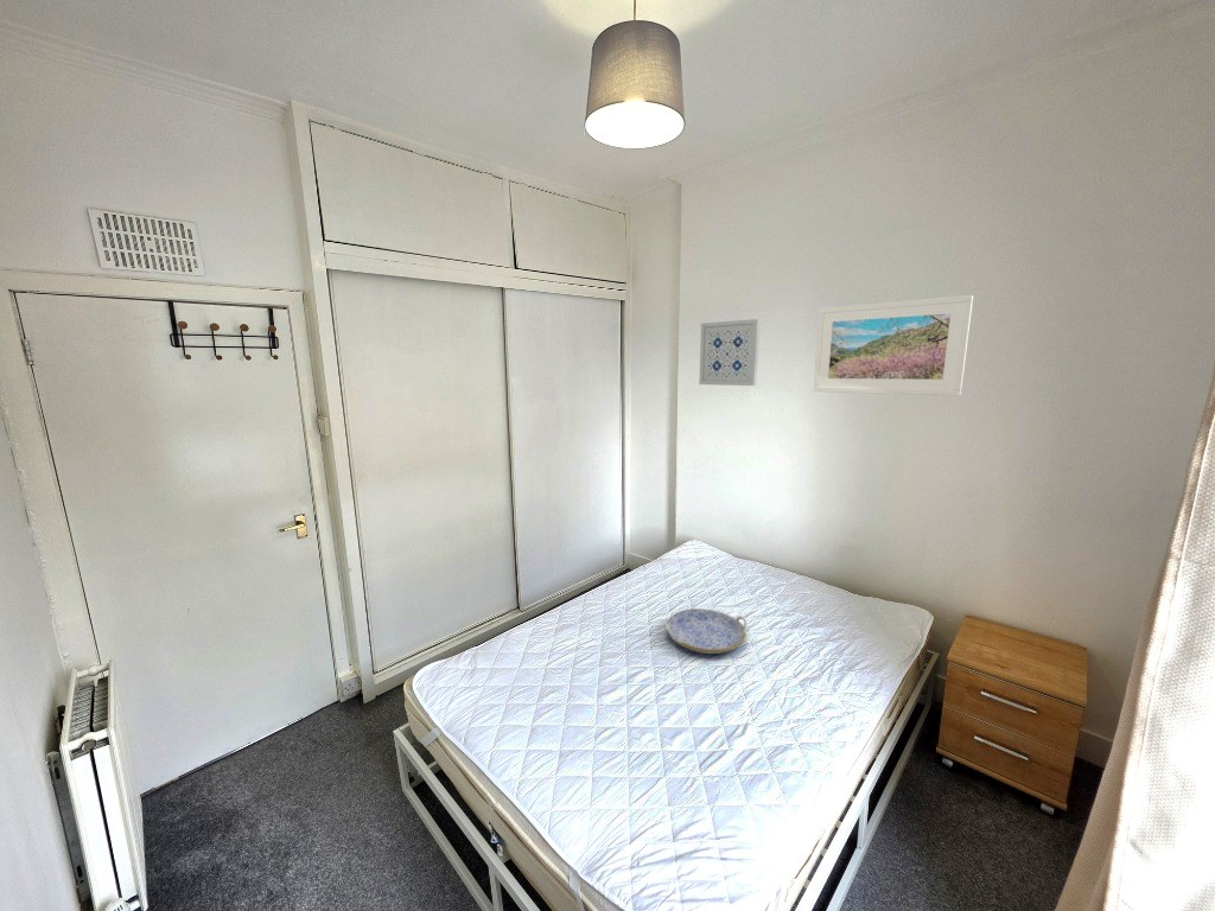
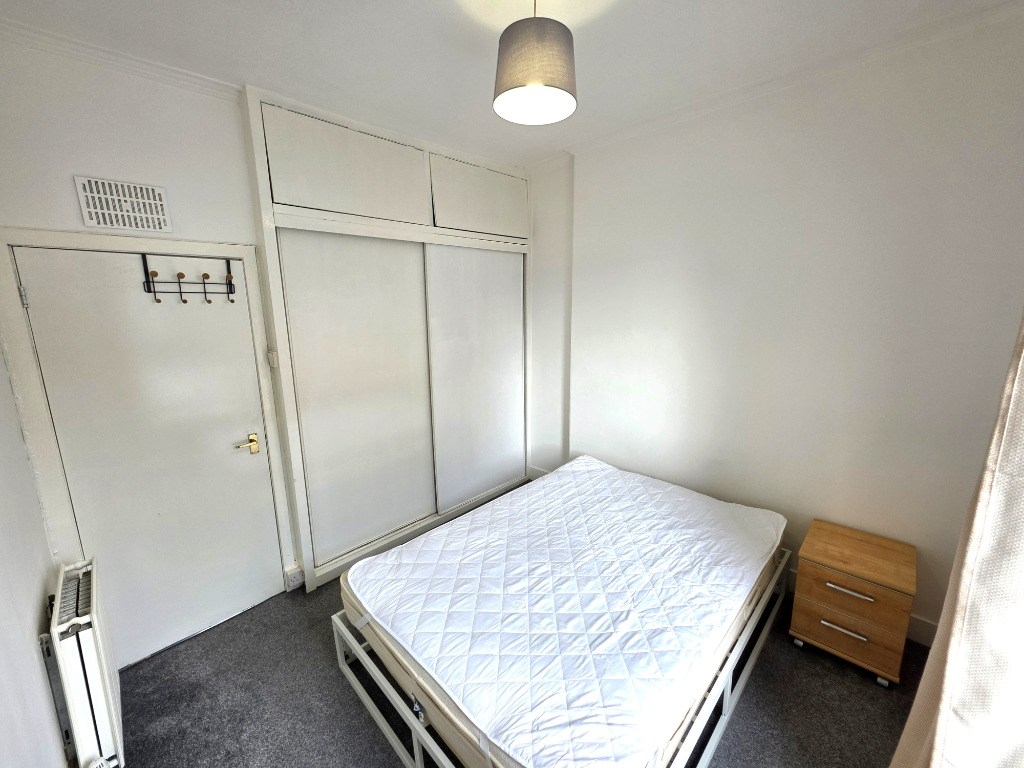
- wall art [698,318,761,387]
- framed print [813,294,974,397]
- serving tray [663,607,748,655]
